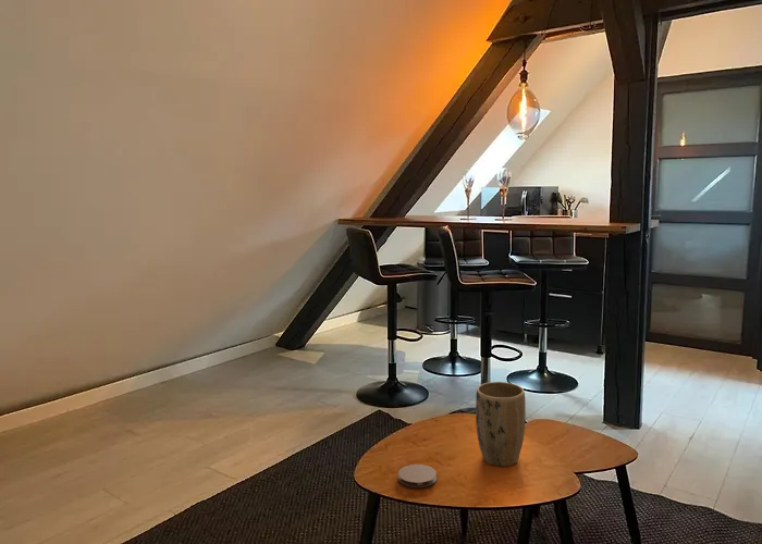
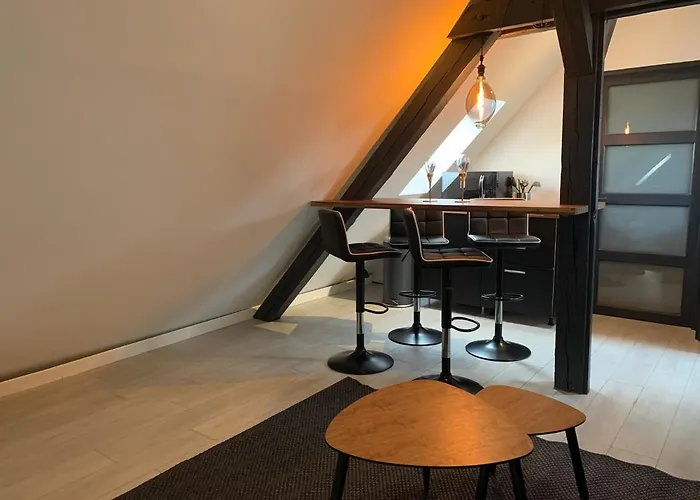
- plant pot [475,381,527,467]
- coaster [397,463,438,489]
